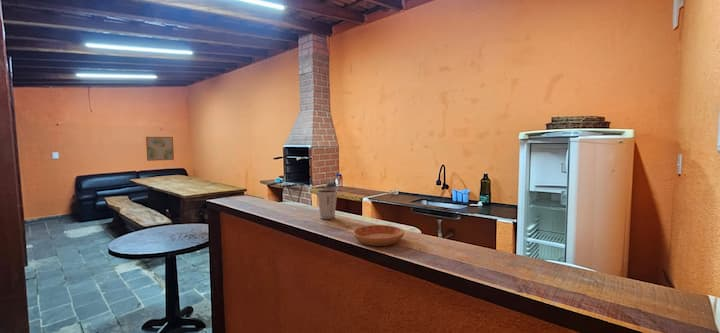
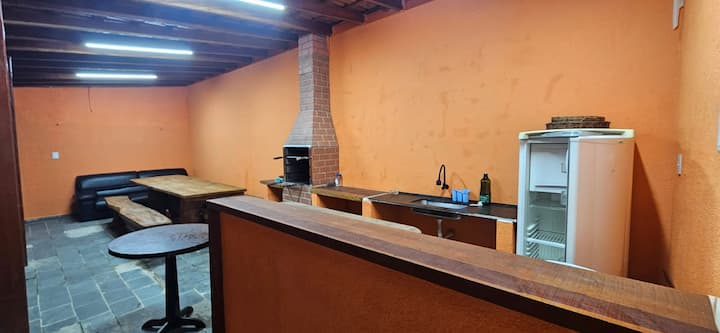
- dixie cup [315,188,339,220]
- saucer [352,224,405,247]
- wall art [145,136,175,162]
